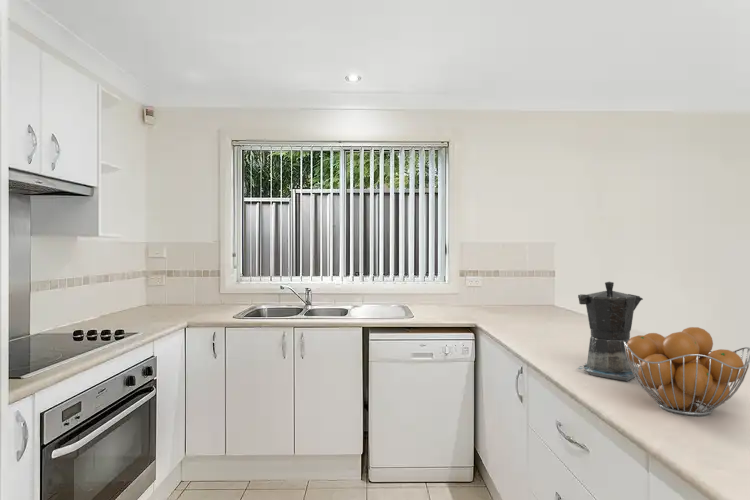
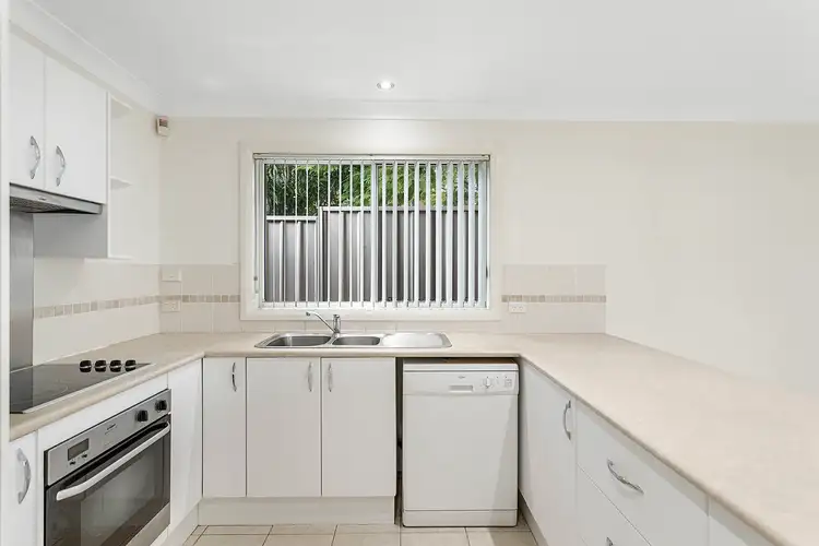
- coffee maker [576,281,644,382]
- fruit basket [623,326,750,417]
